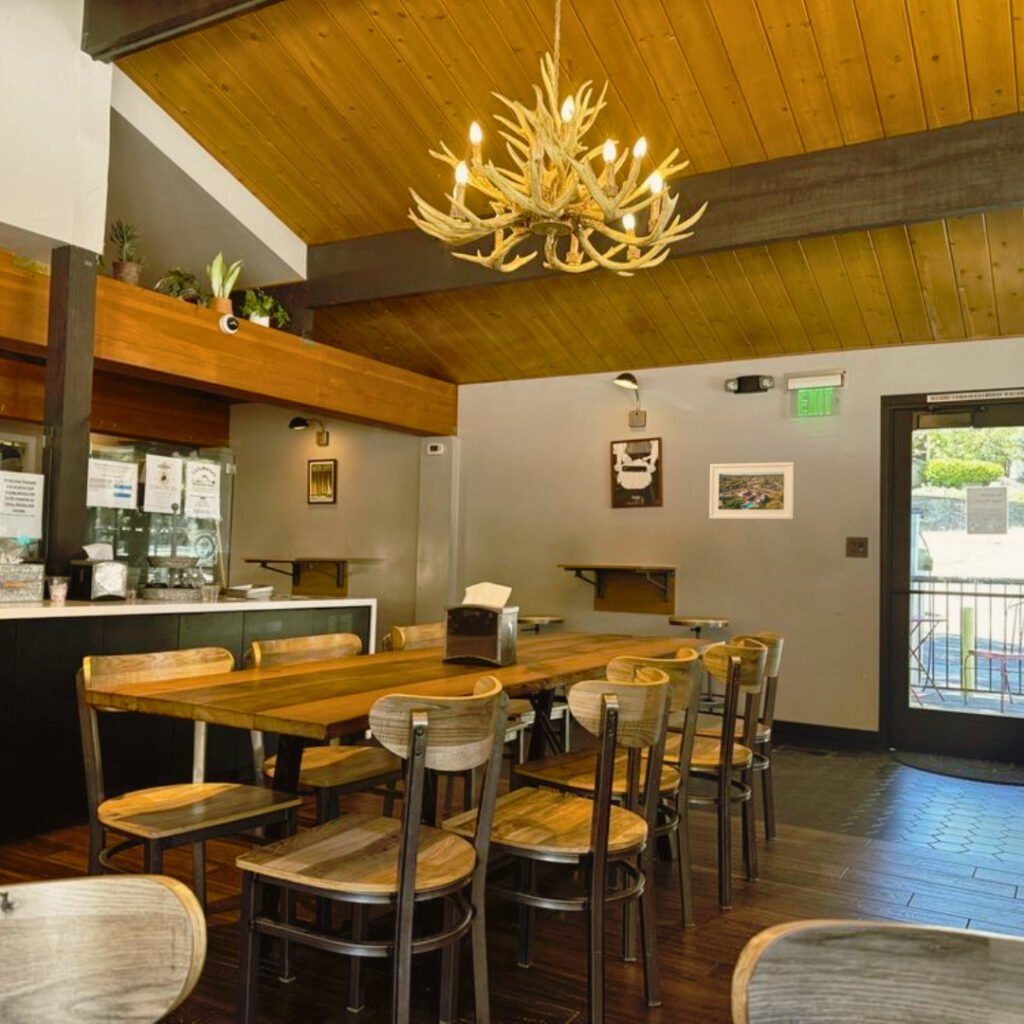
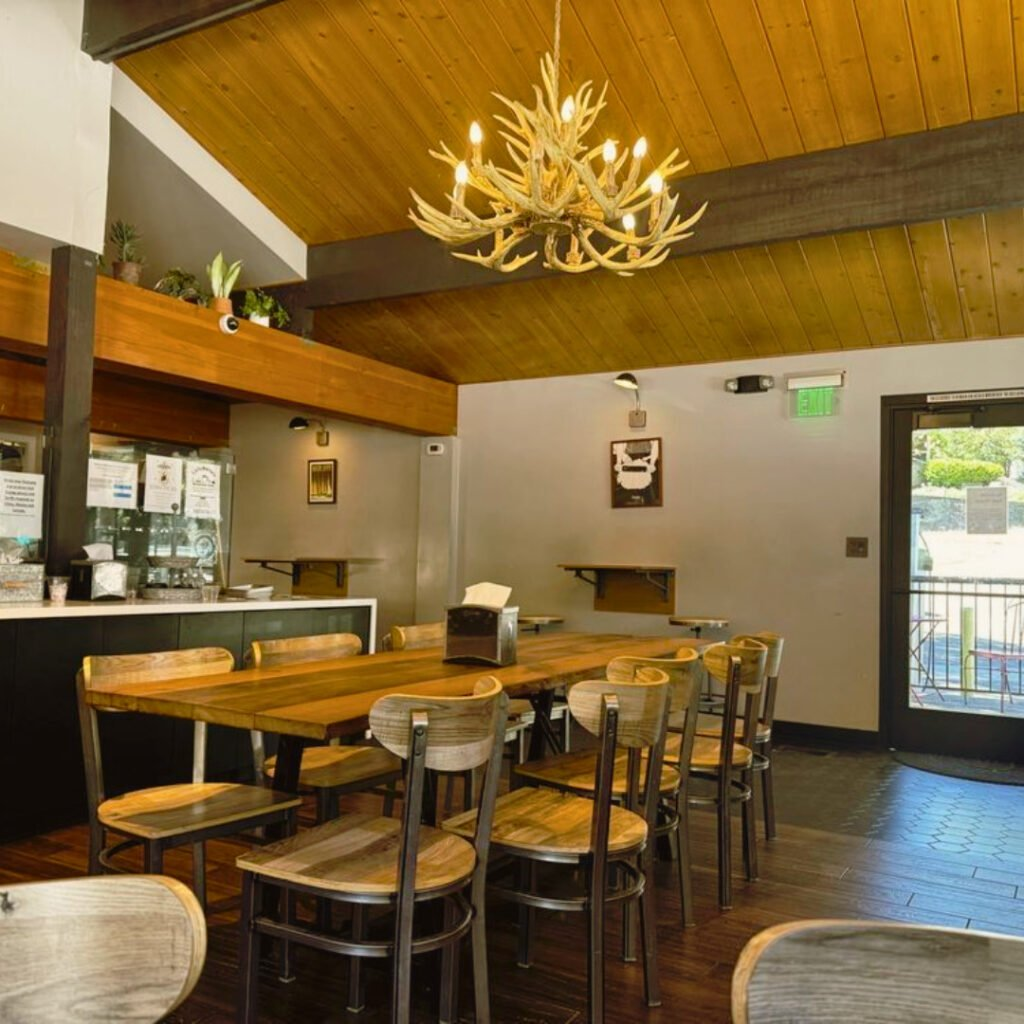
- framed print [708,461,796,520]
